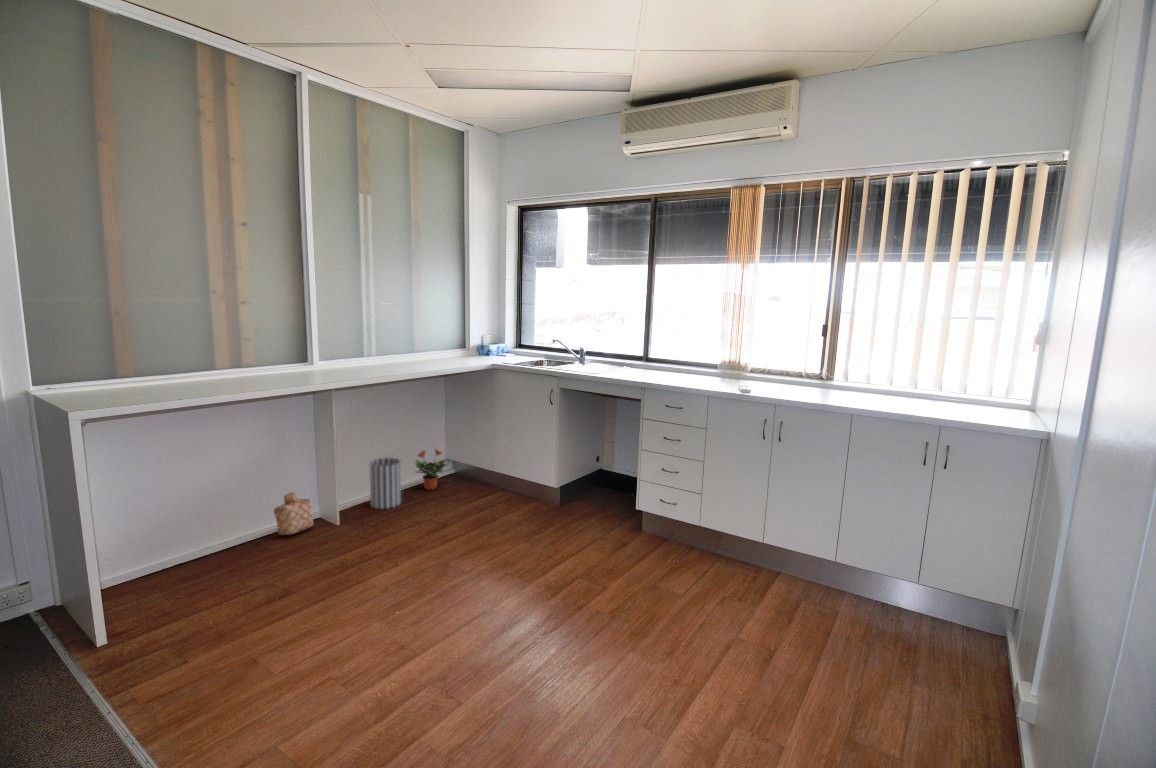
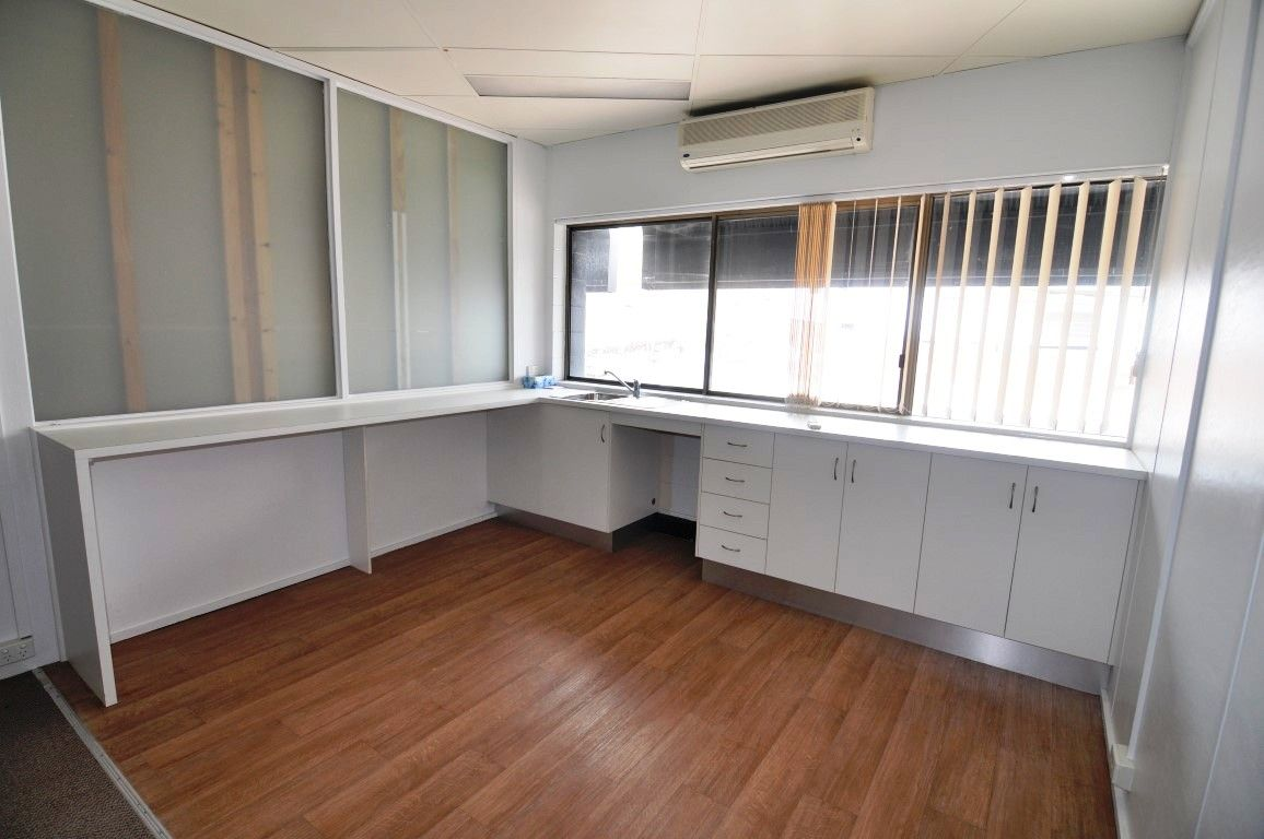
- wastebasket [369,457,402,510]
- potted plant [413,447,449,491]
- basket [273,491,315,536]
